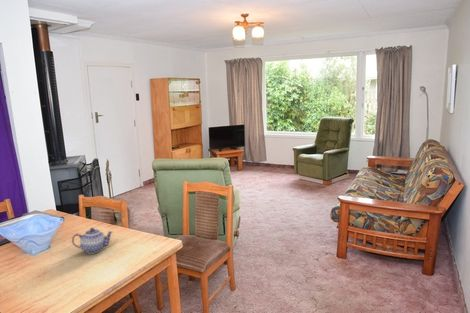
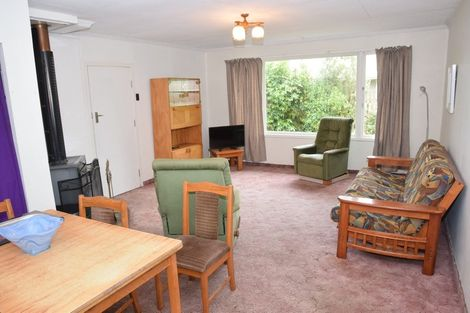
- teapot [71,227,114,255]
